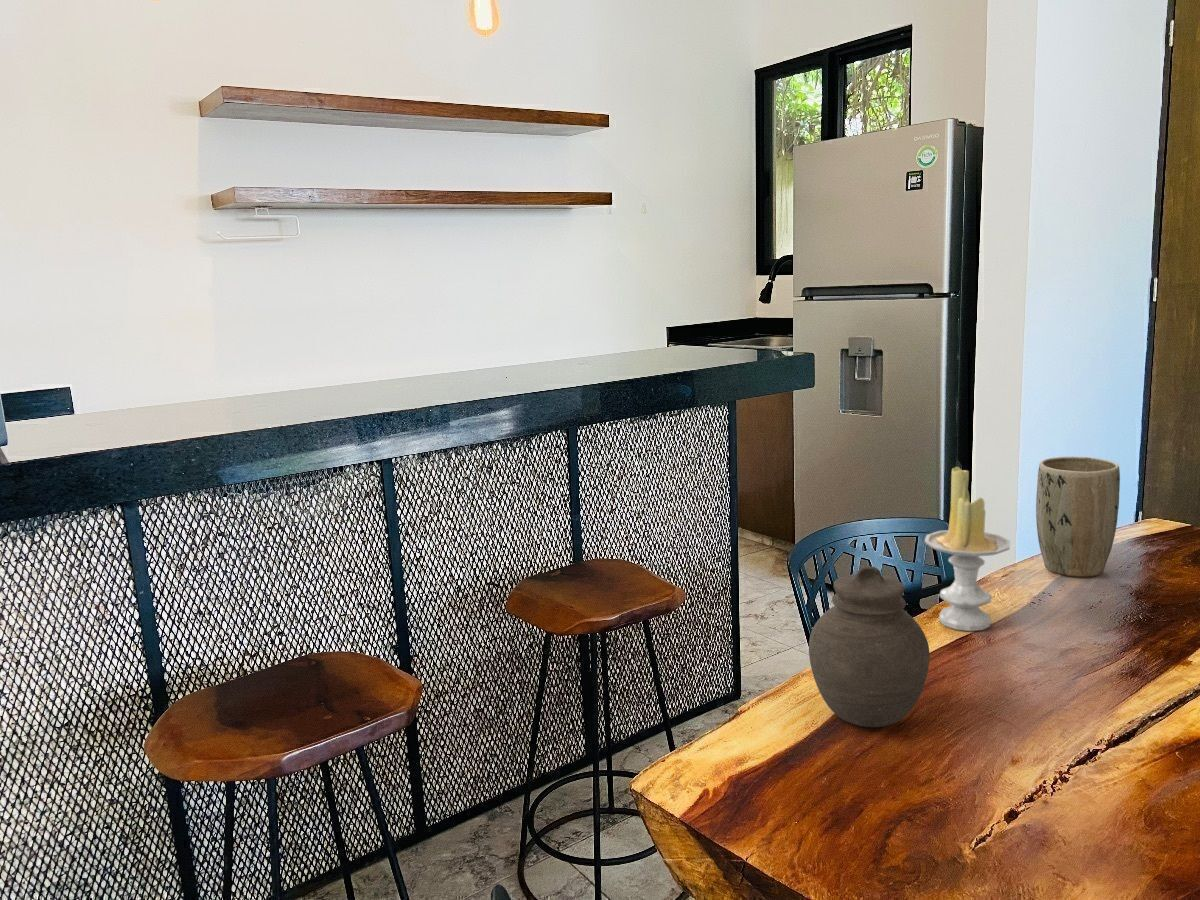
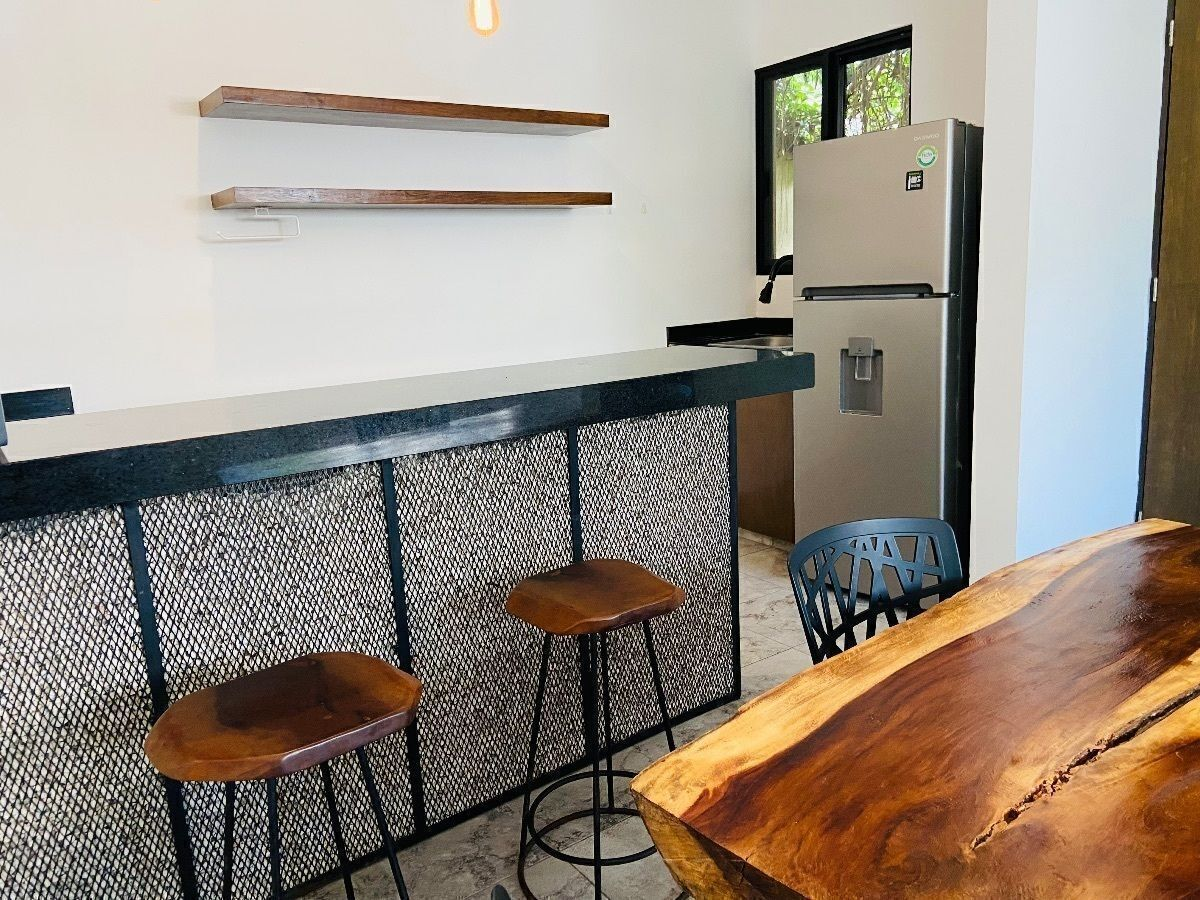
- jar [808,565,931,728]
- plant pot [1035,456,1121,578]
- candle [924,466,1011,632]
